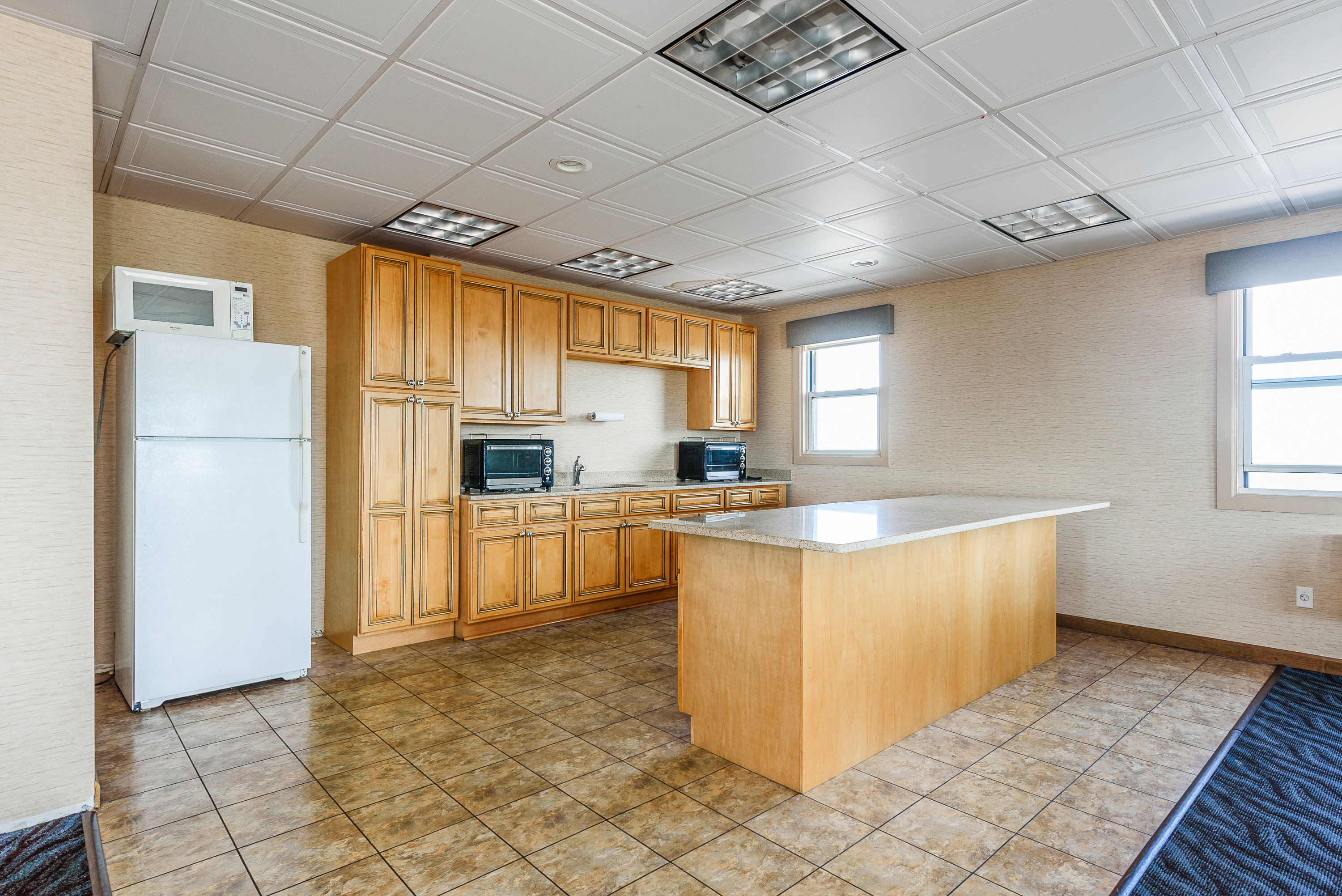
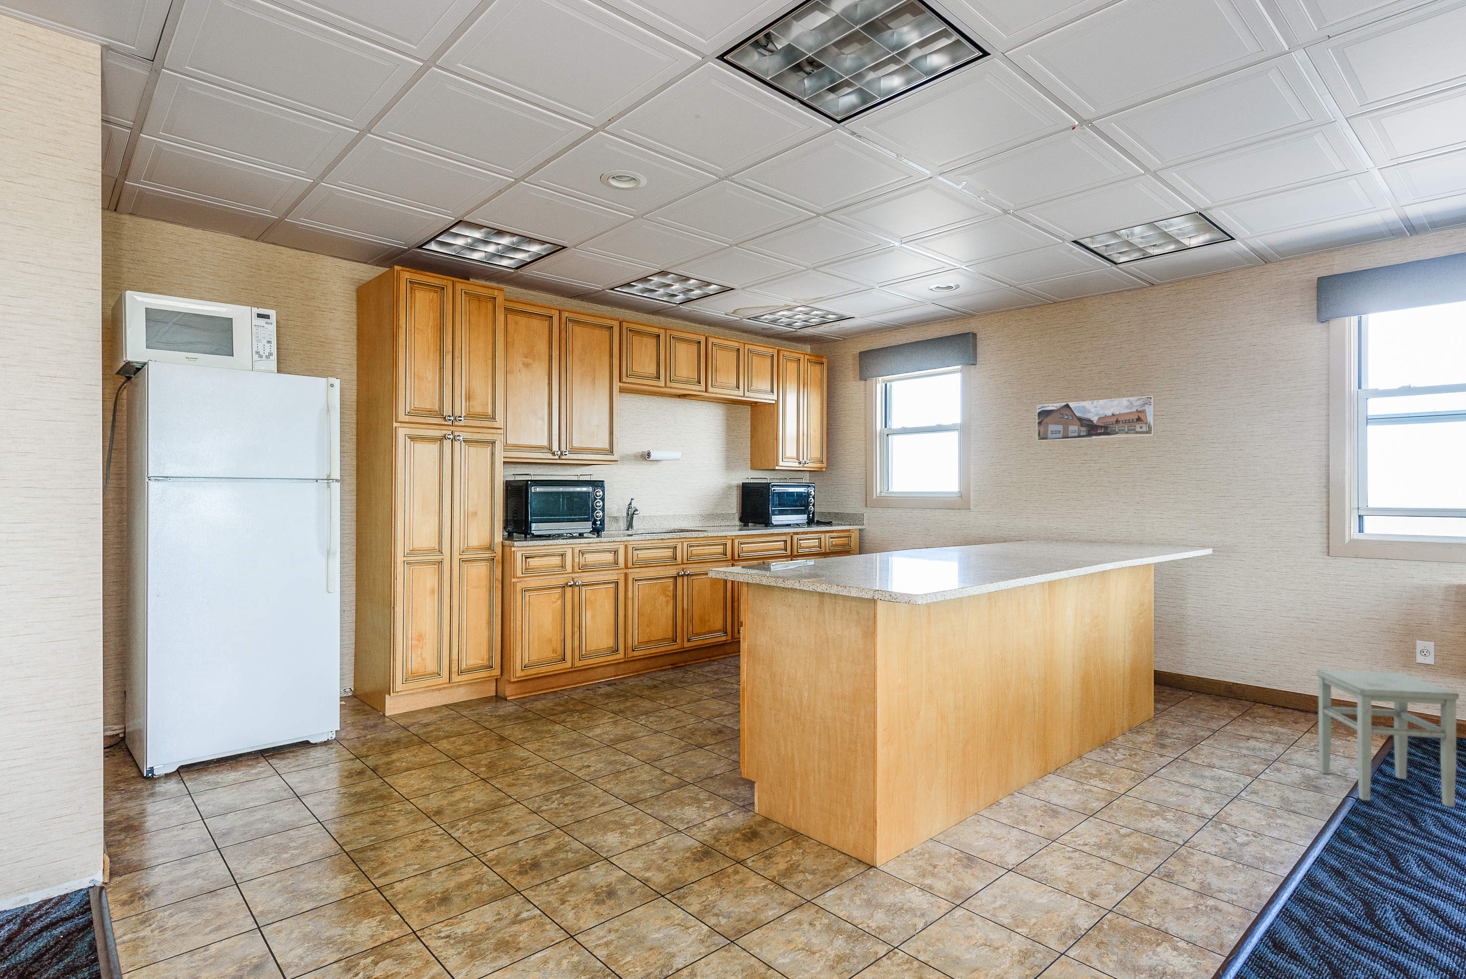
+ stool [1316,669,1459,807]
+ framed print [1037,396,1155,441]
